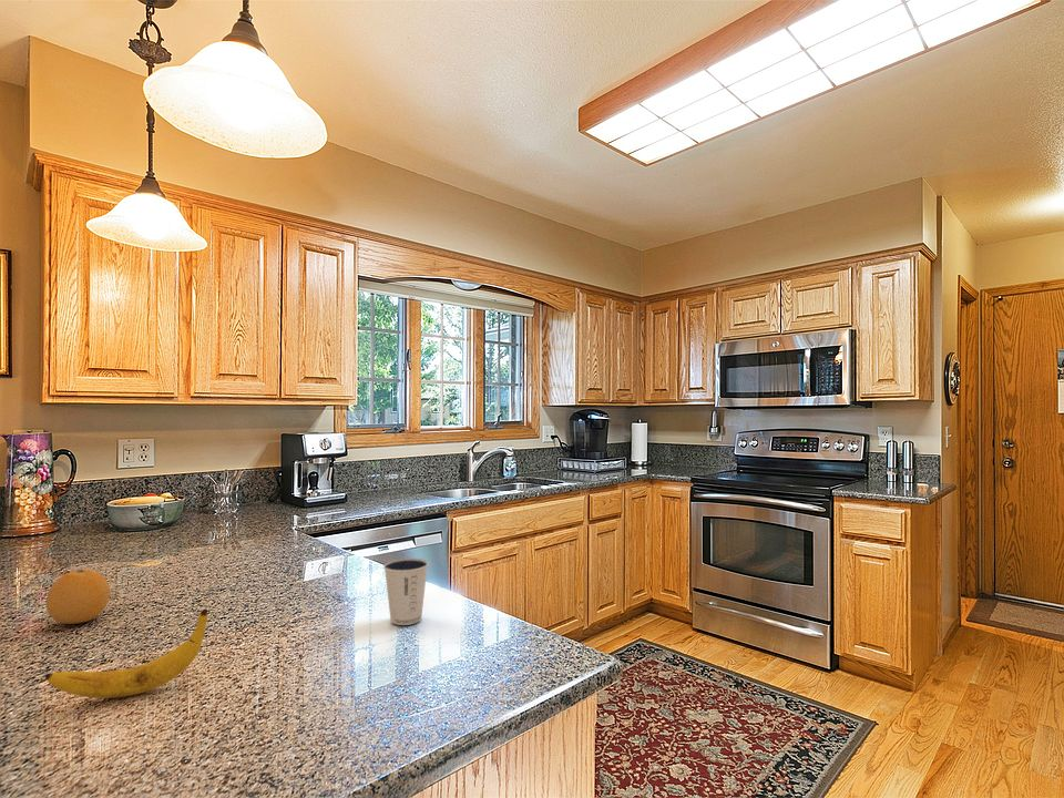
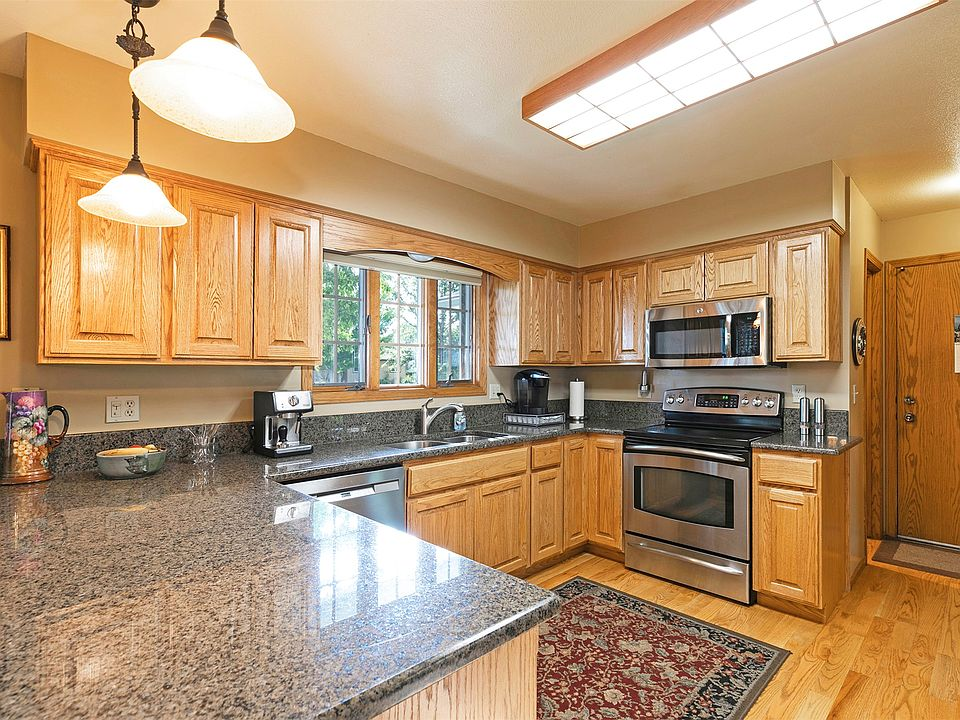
- dixie cup [382,557,430,626]
- banana [44,607,208,699]
- fruit [45,569,111,625]
